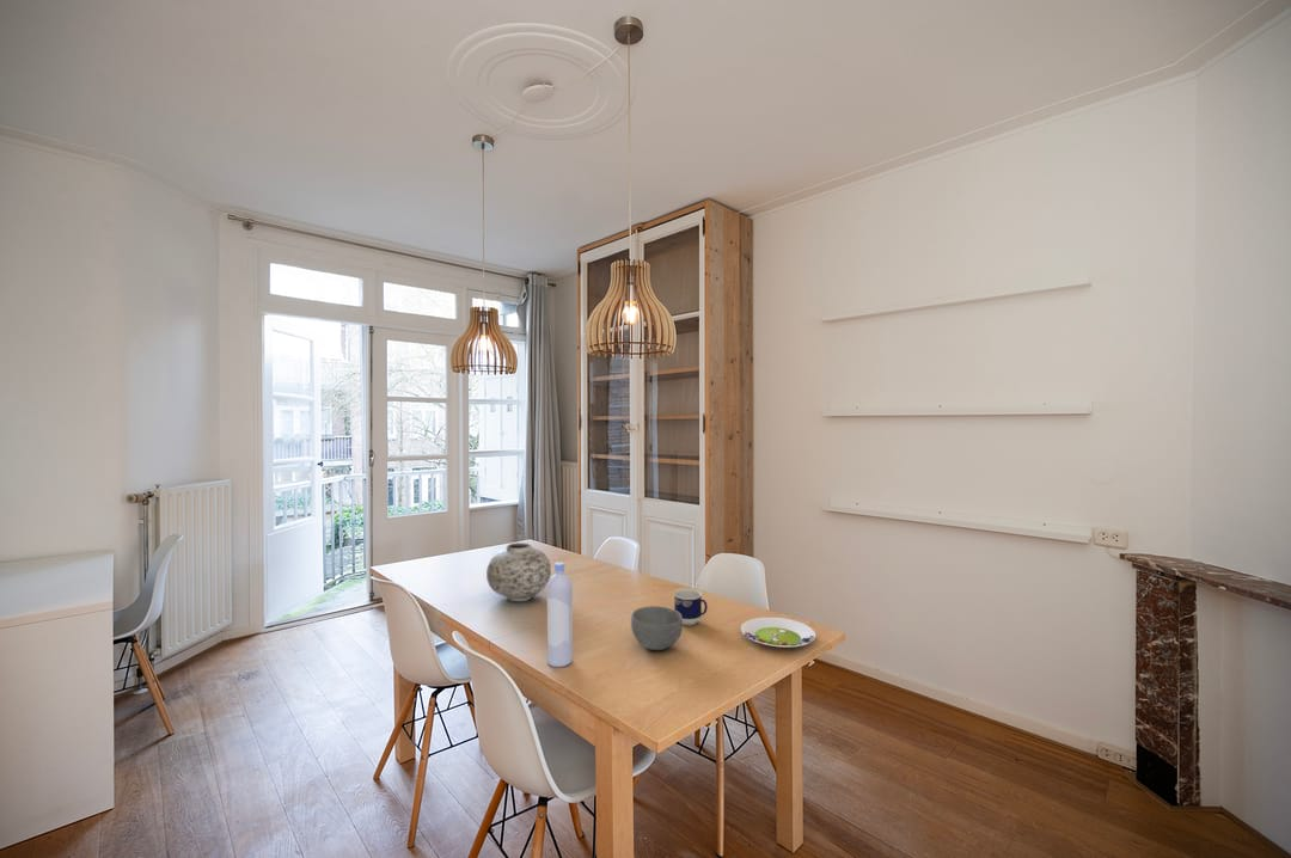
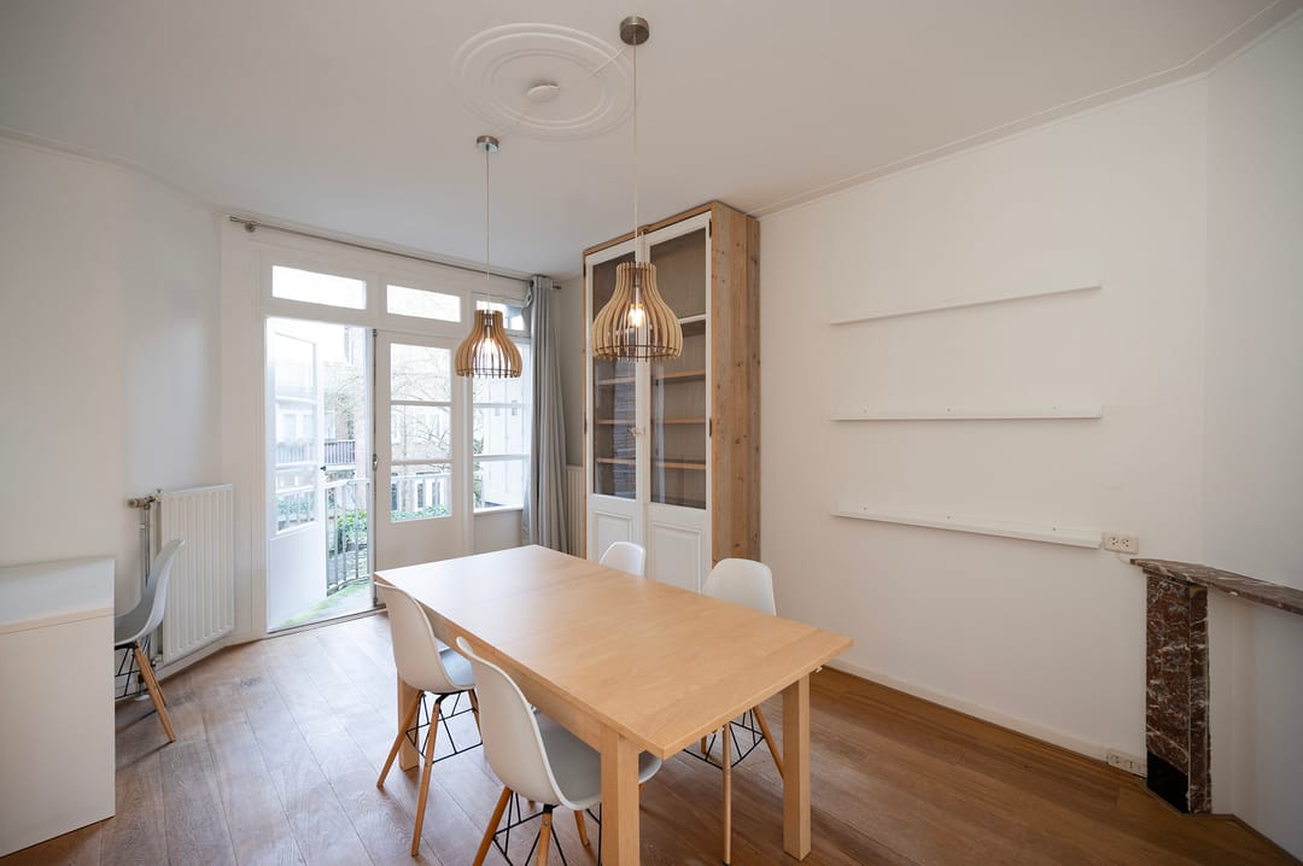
- cup [673,588,709,626]
- vase [485,541,552,602]
- salad plate [740,617,816,649]
- bowl [630,605,684,651]
- bottle [546,560,574,668]
